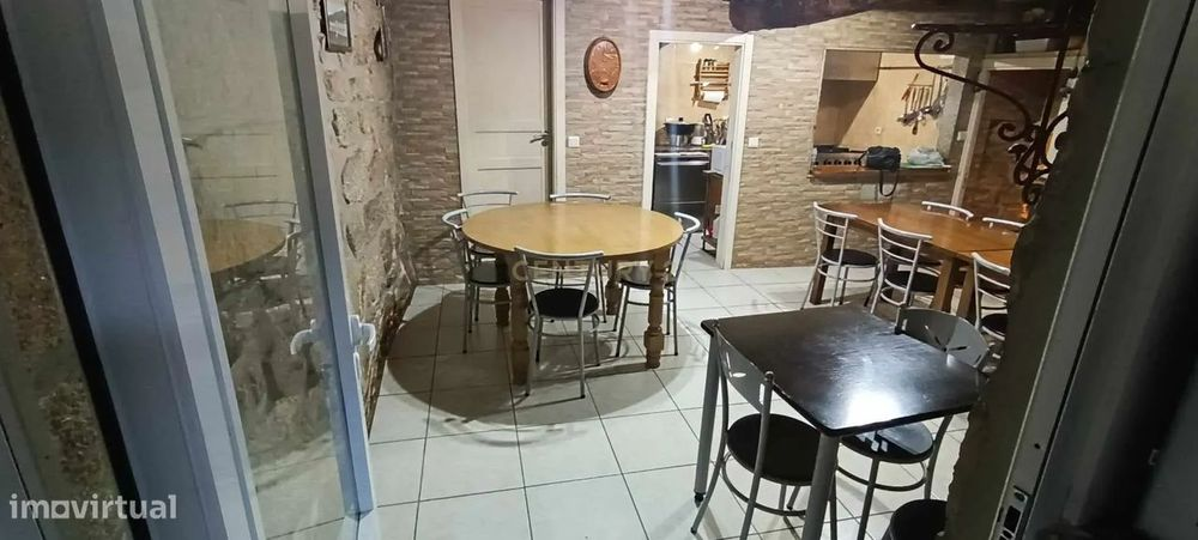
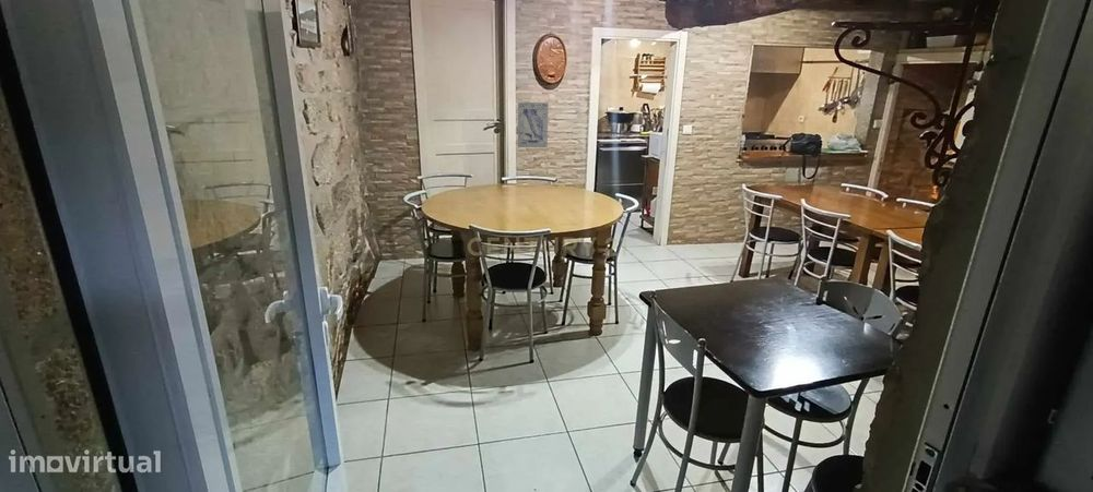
+ wall art [517,101,550,148]
